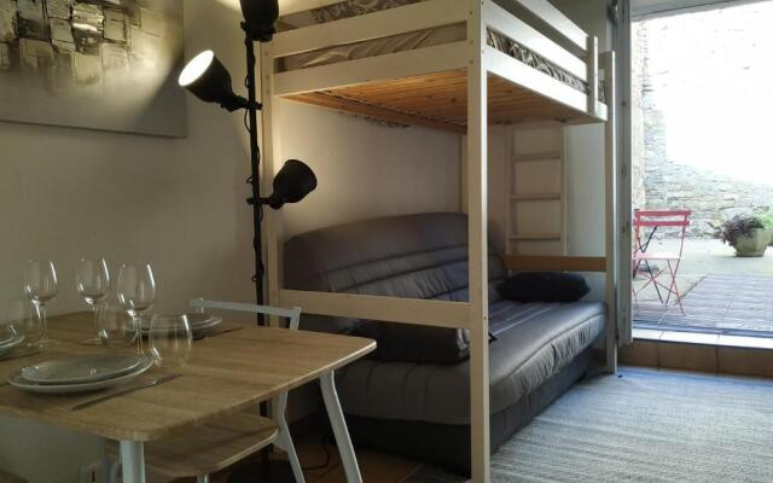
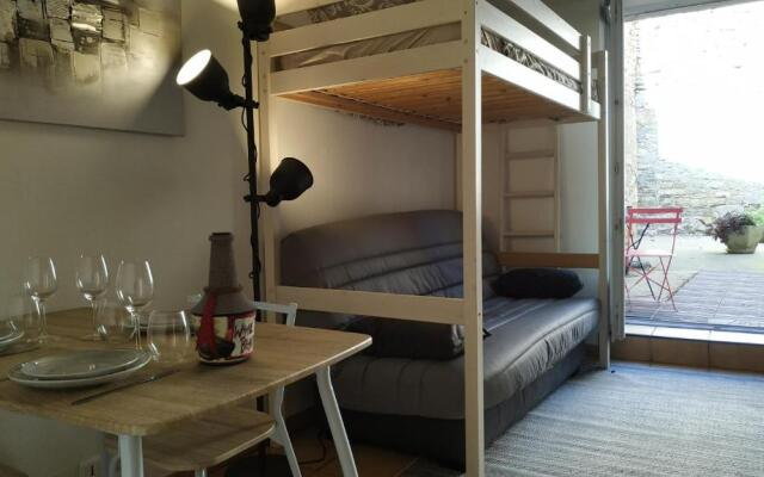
+ bottle [189,231,259,366]
